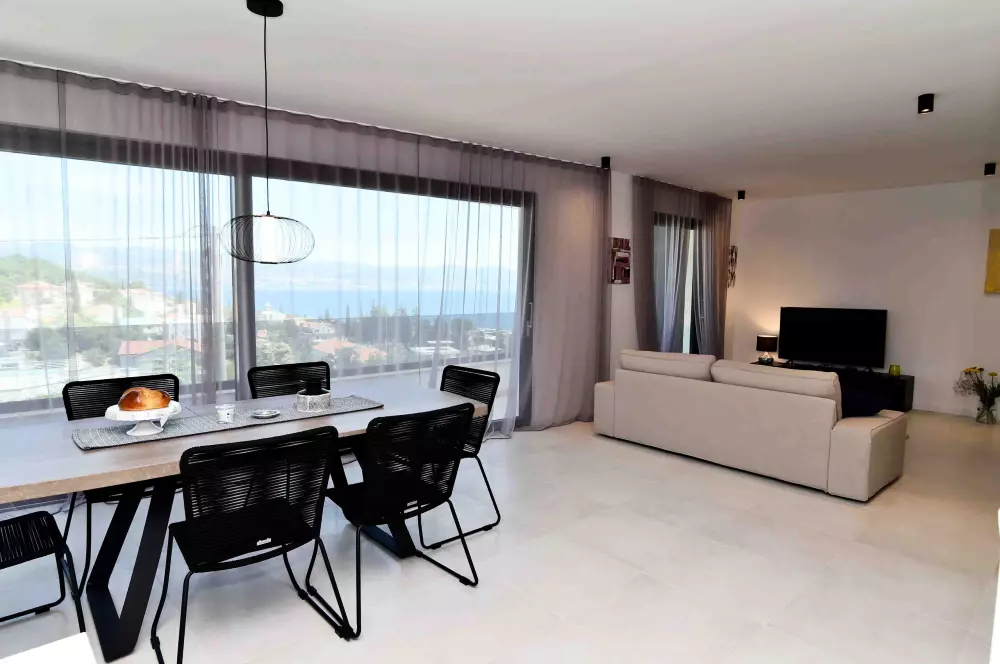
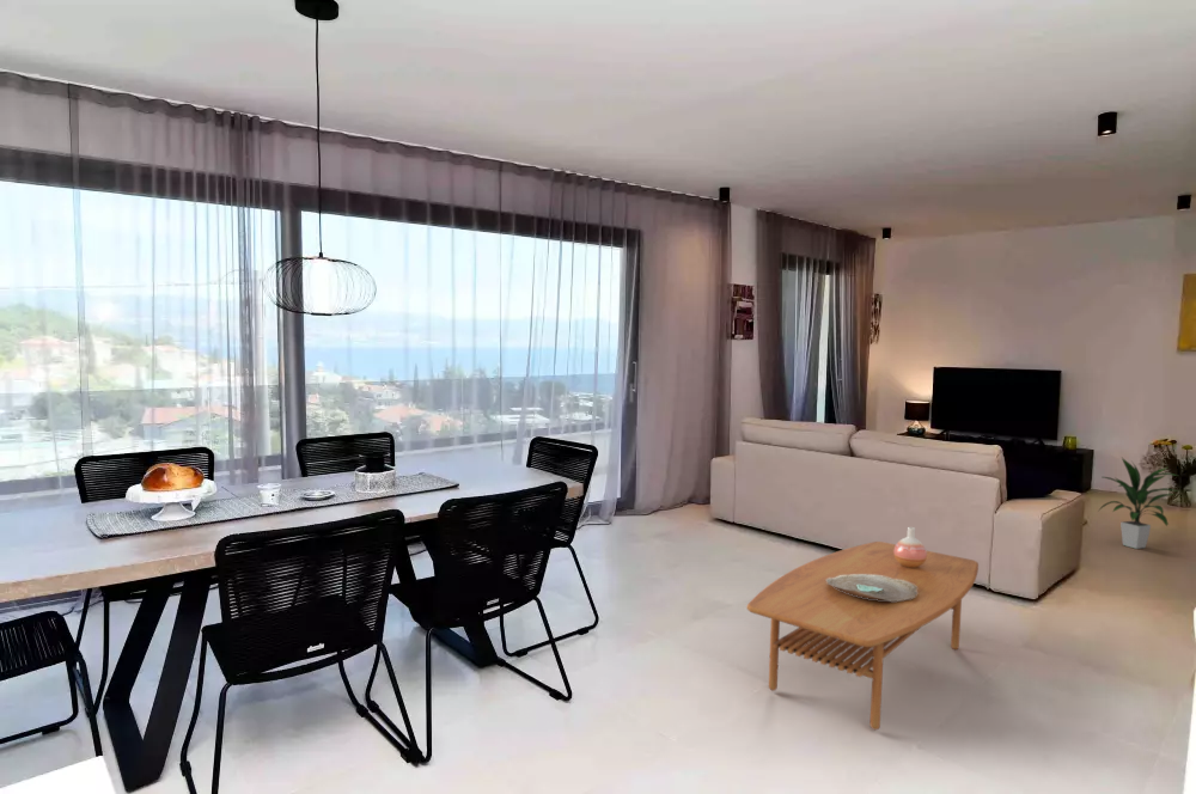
+ indoor plant [1098,457,1179,550]
+ coffee table [745,540,980,731]
+ vase [893,526,927,568]
+ decorative bowl [826,574,917,601]
